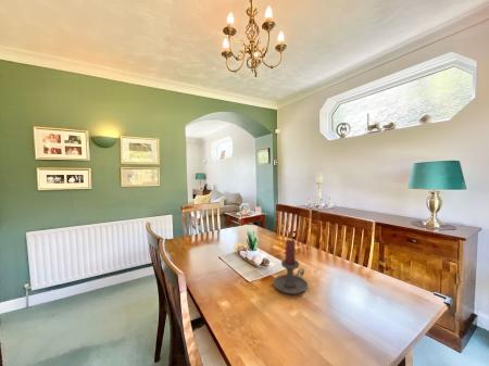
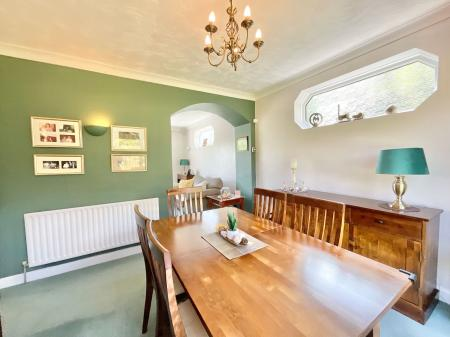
- candle holder [272,239,309,295]
